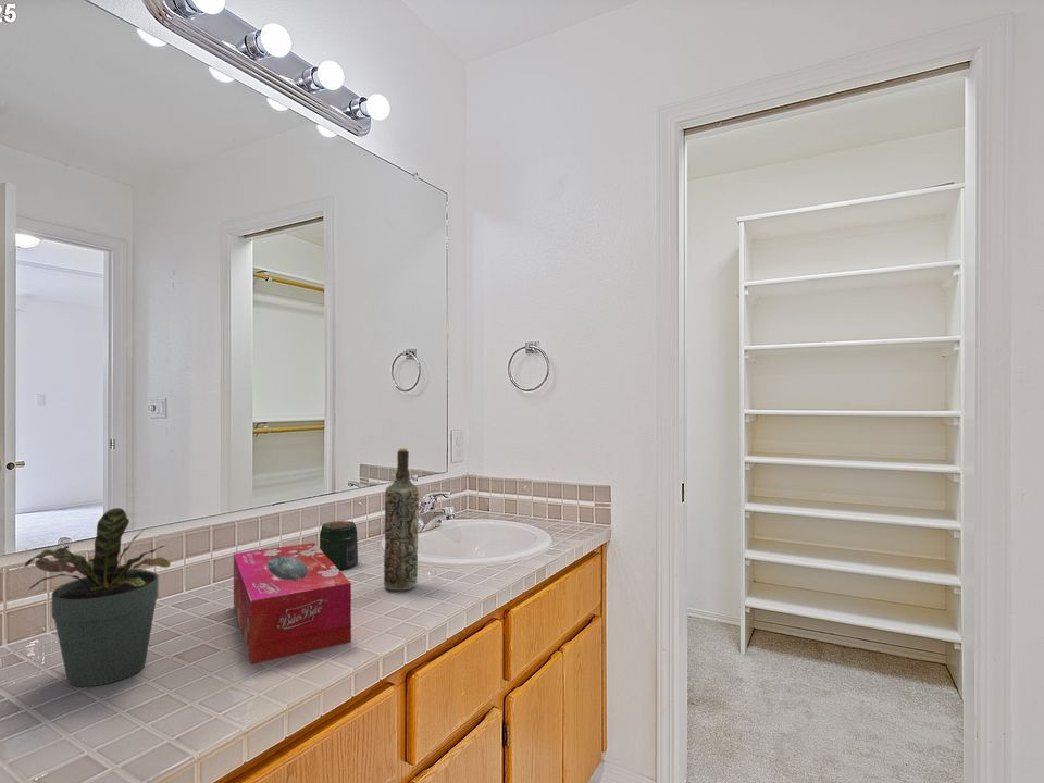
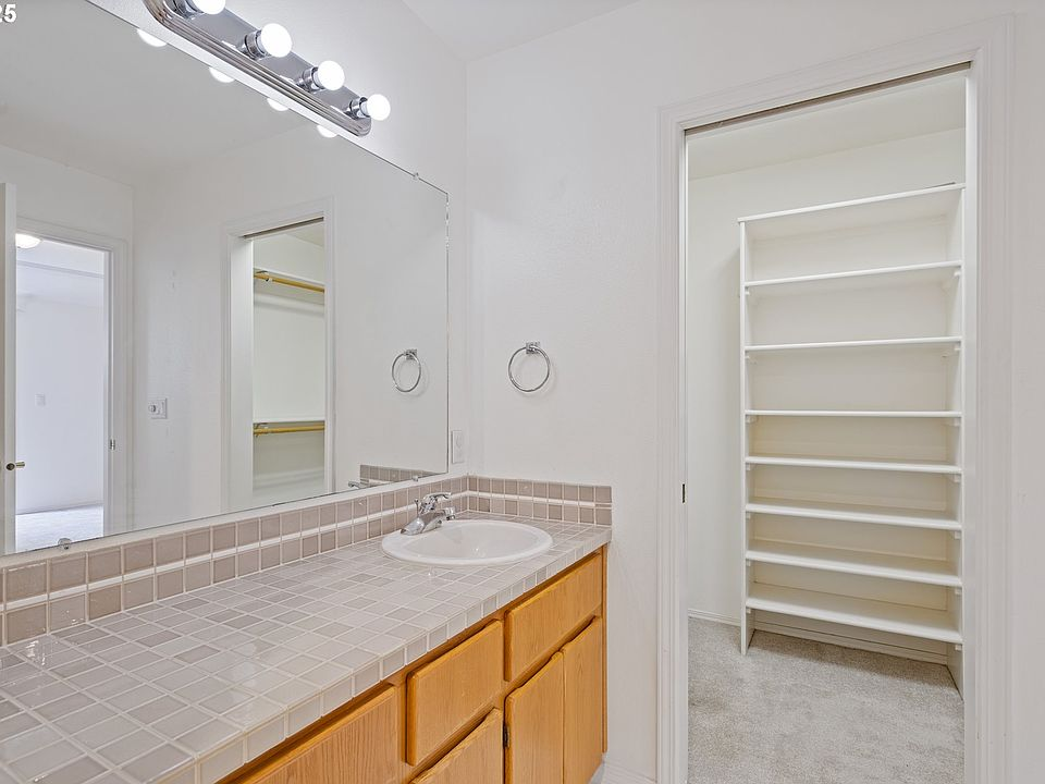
- tissue box [233,542,352,666]
- bottle [383,448,421,592]
- jar [319,520,359,571]
- potted plant [24,507,172,687]
